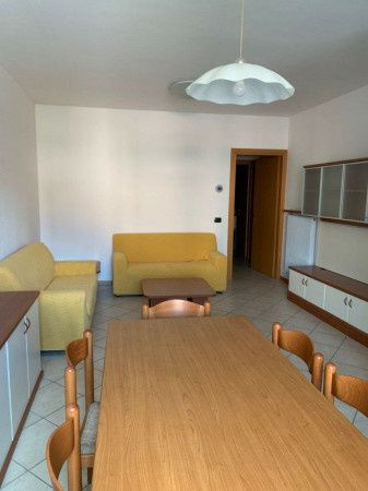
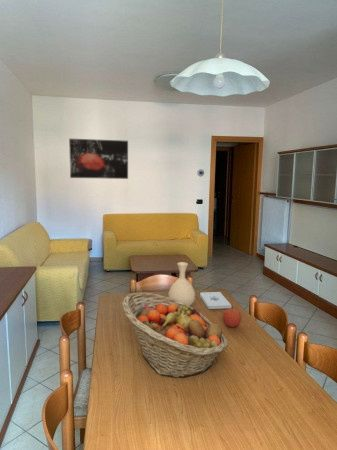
+ vase [168,261,196,306]
+ apple [222,307,242,328]
+ notepad [199,291,232,310]
+ fruit basket [121,292,229,379]
+ wall art [68,138,129,180]
